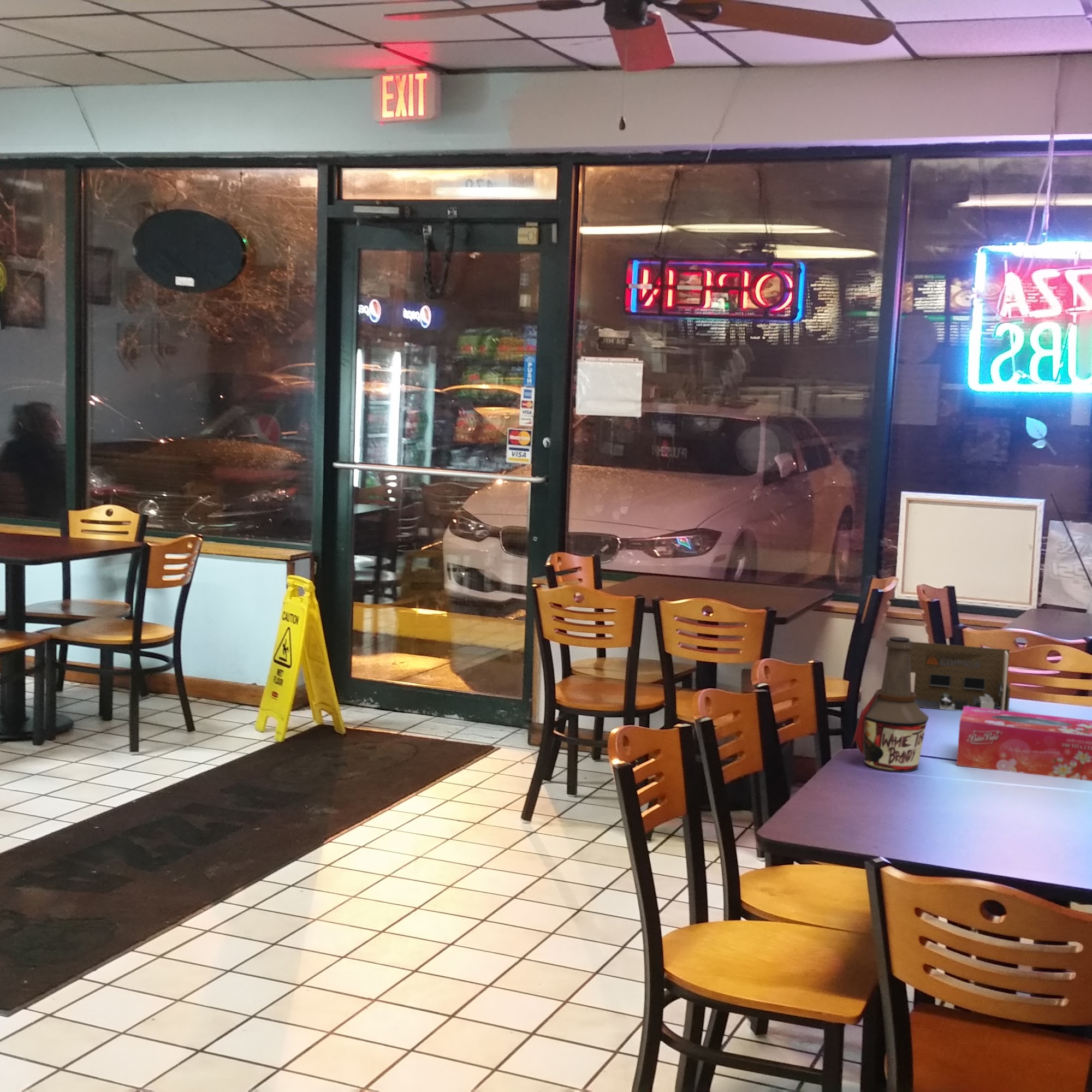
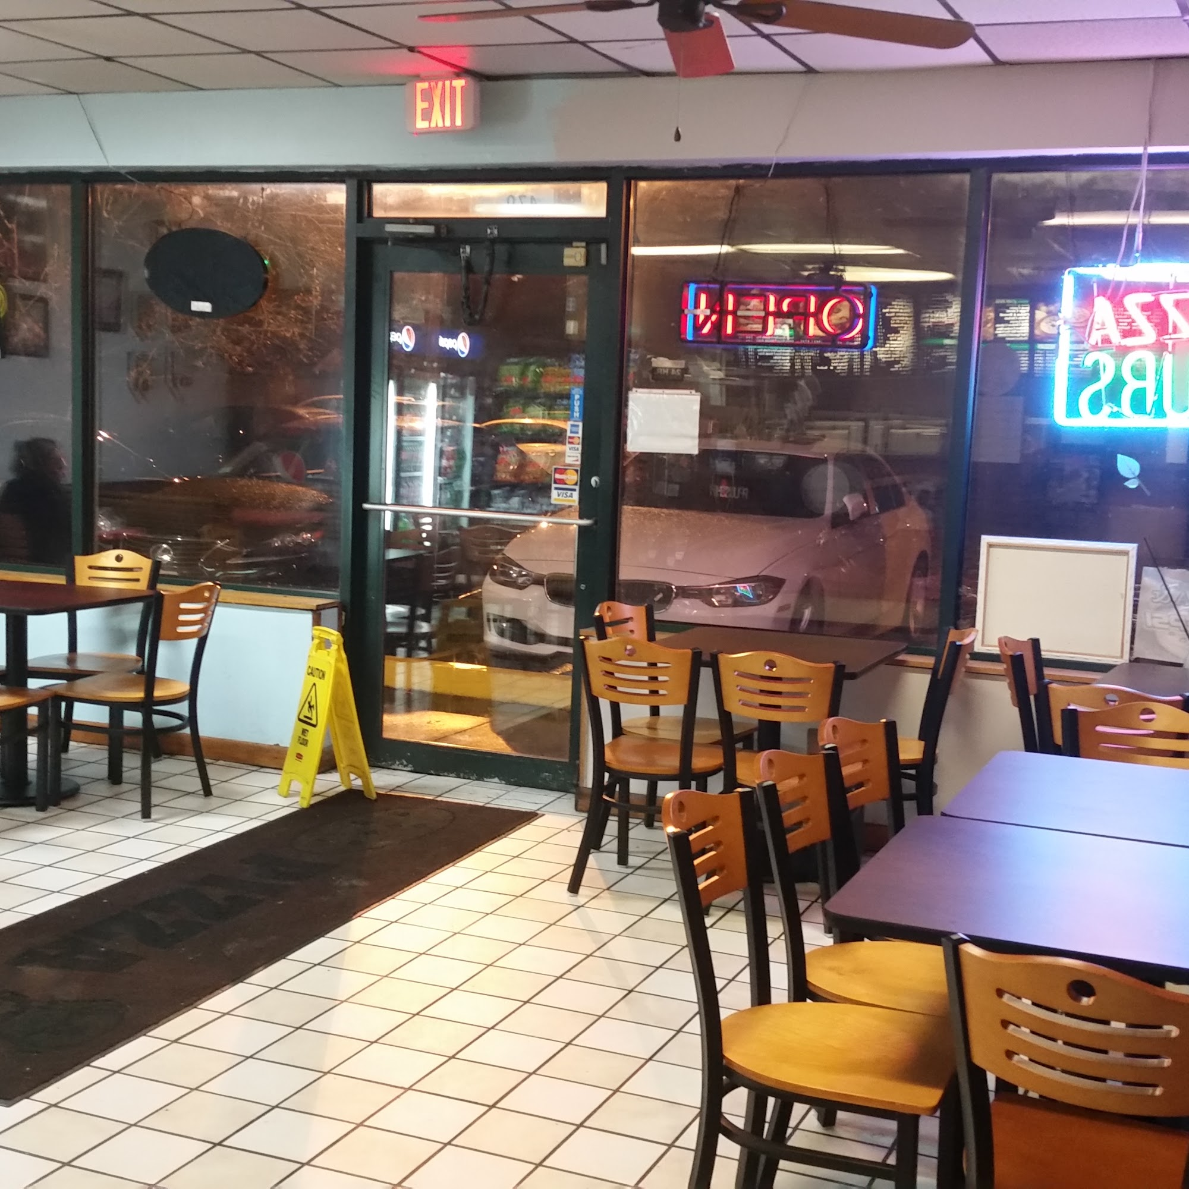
- tissue box [956,706,1092,782]
- bottle [851,636,929,773]
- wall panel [910,641,1011,711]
